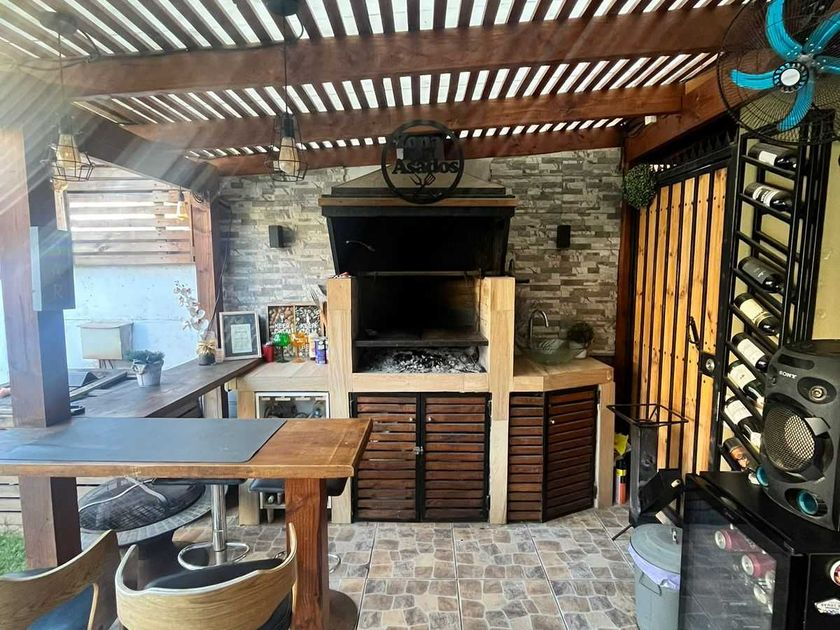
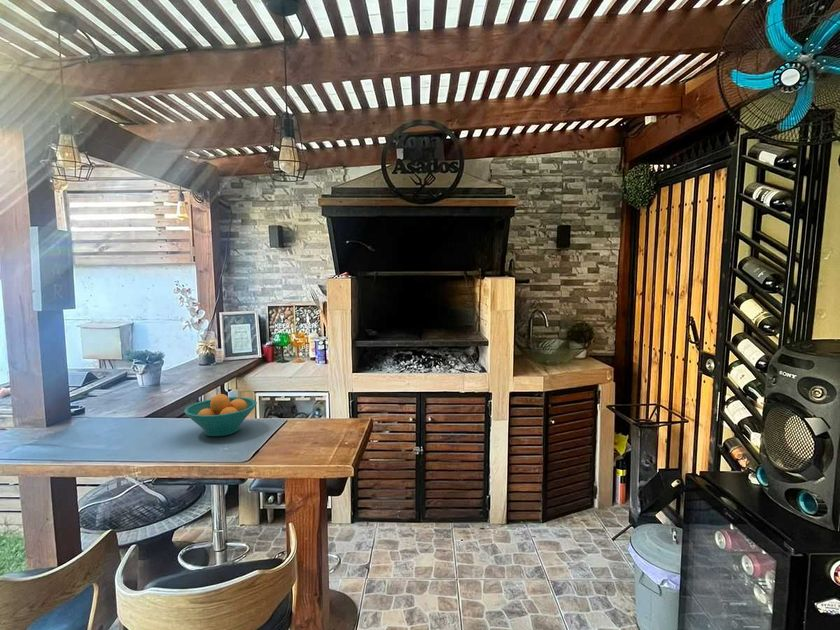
+ fruit bowl [183,393,258,437]
